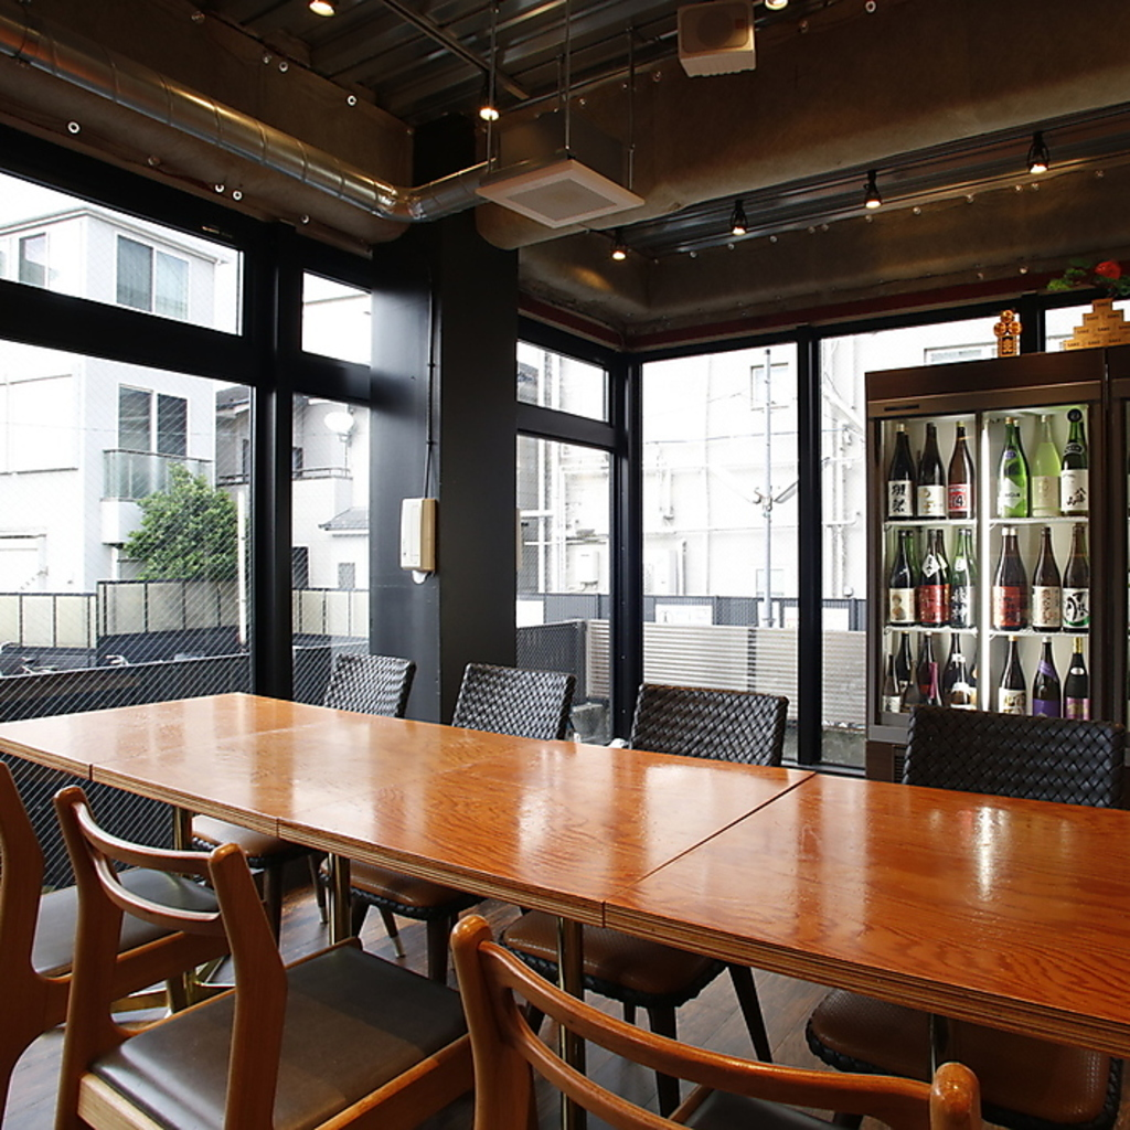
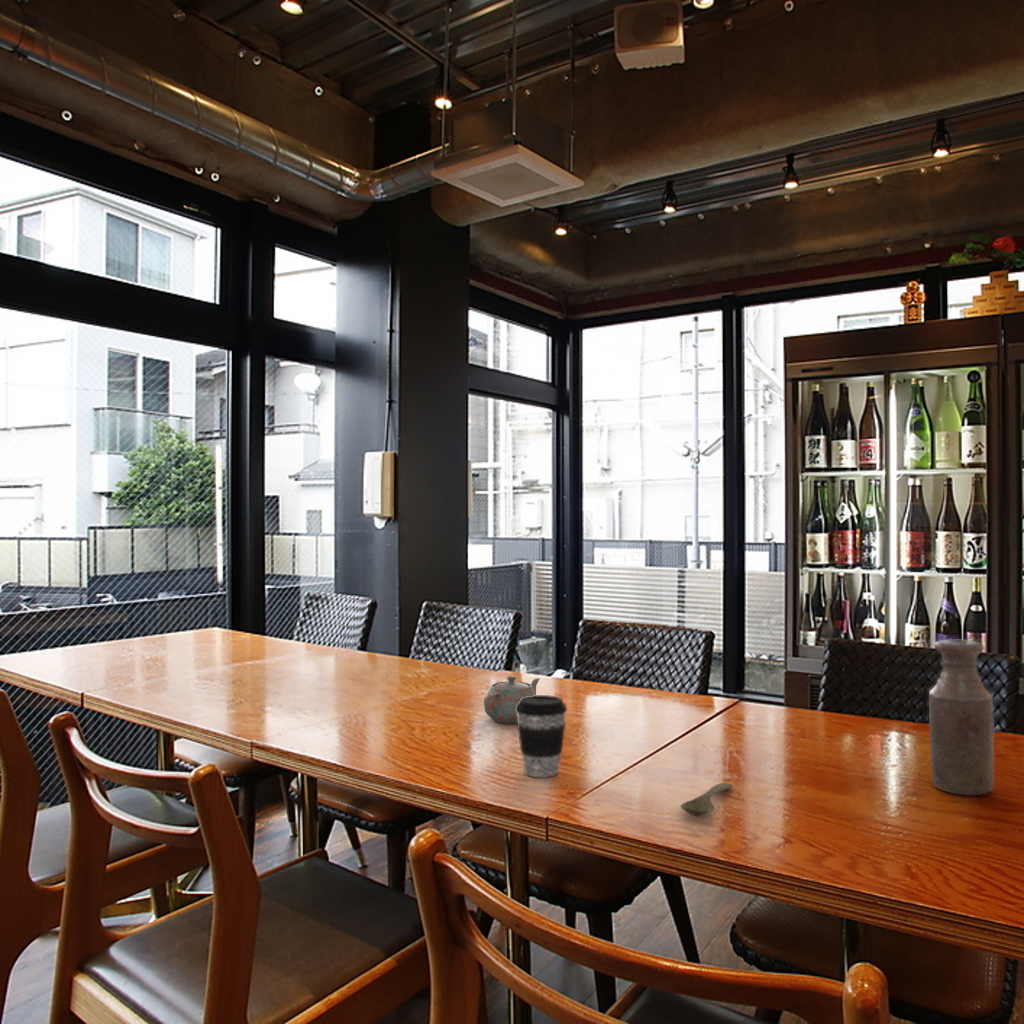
+ spoon [679,782,734,817]
+ bottle [928,638,995,796]
+ teapot [483,675,541,724]
+ coffee cup [515,694,568,778]
